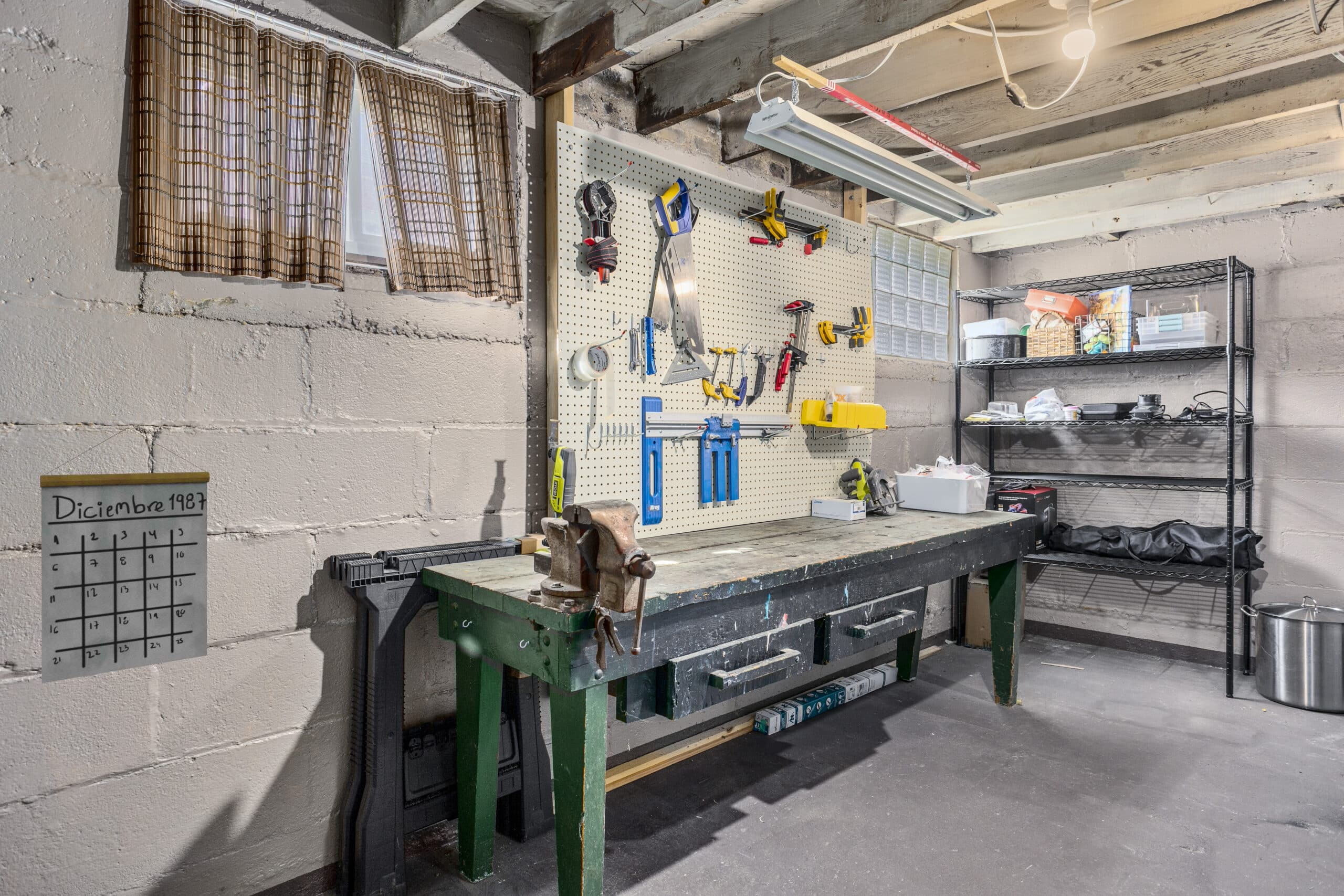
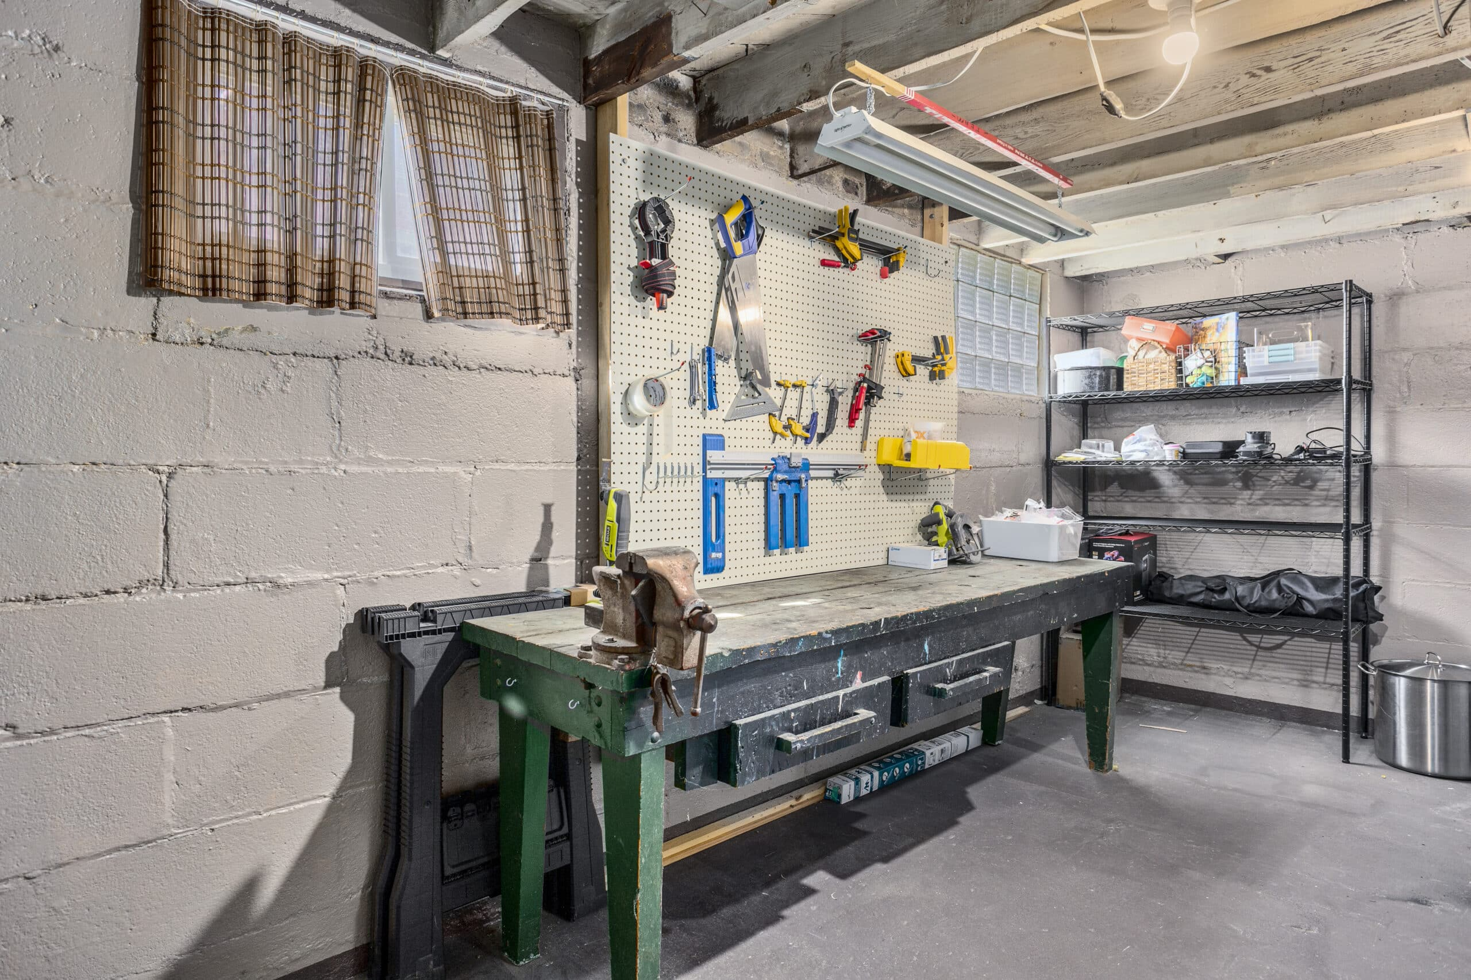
- calendar [39,427,211,684]
